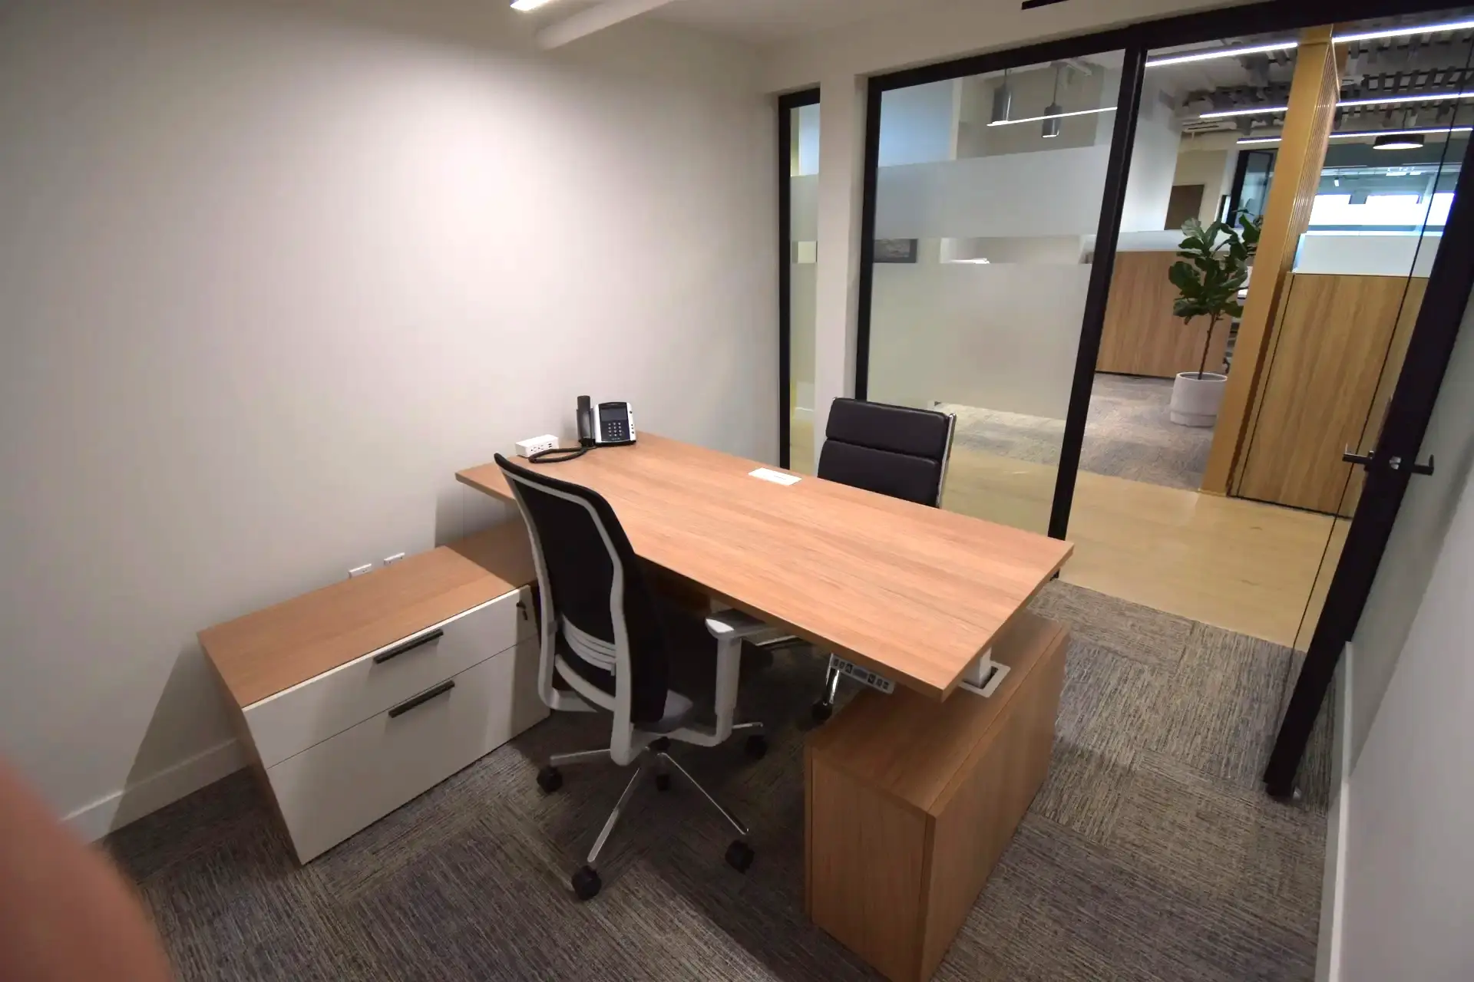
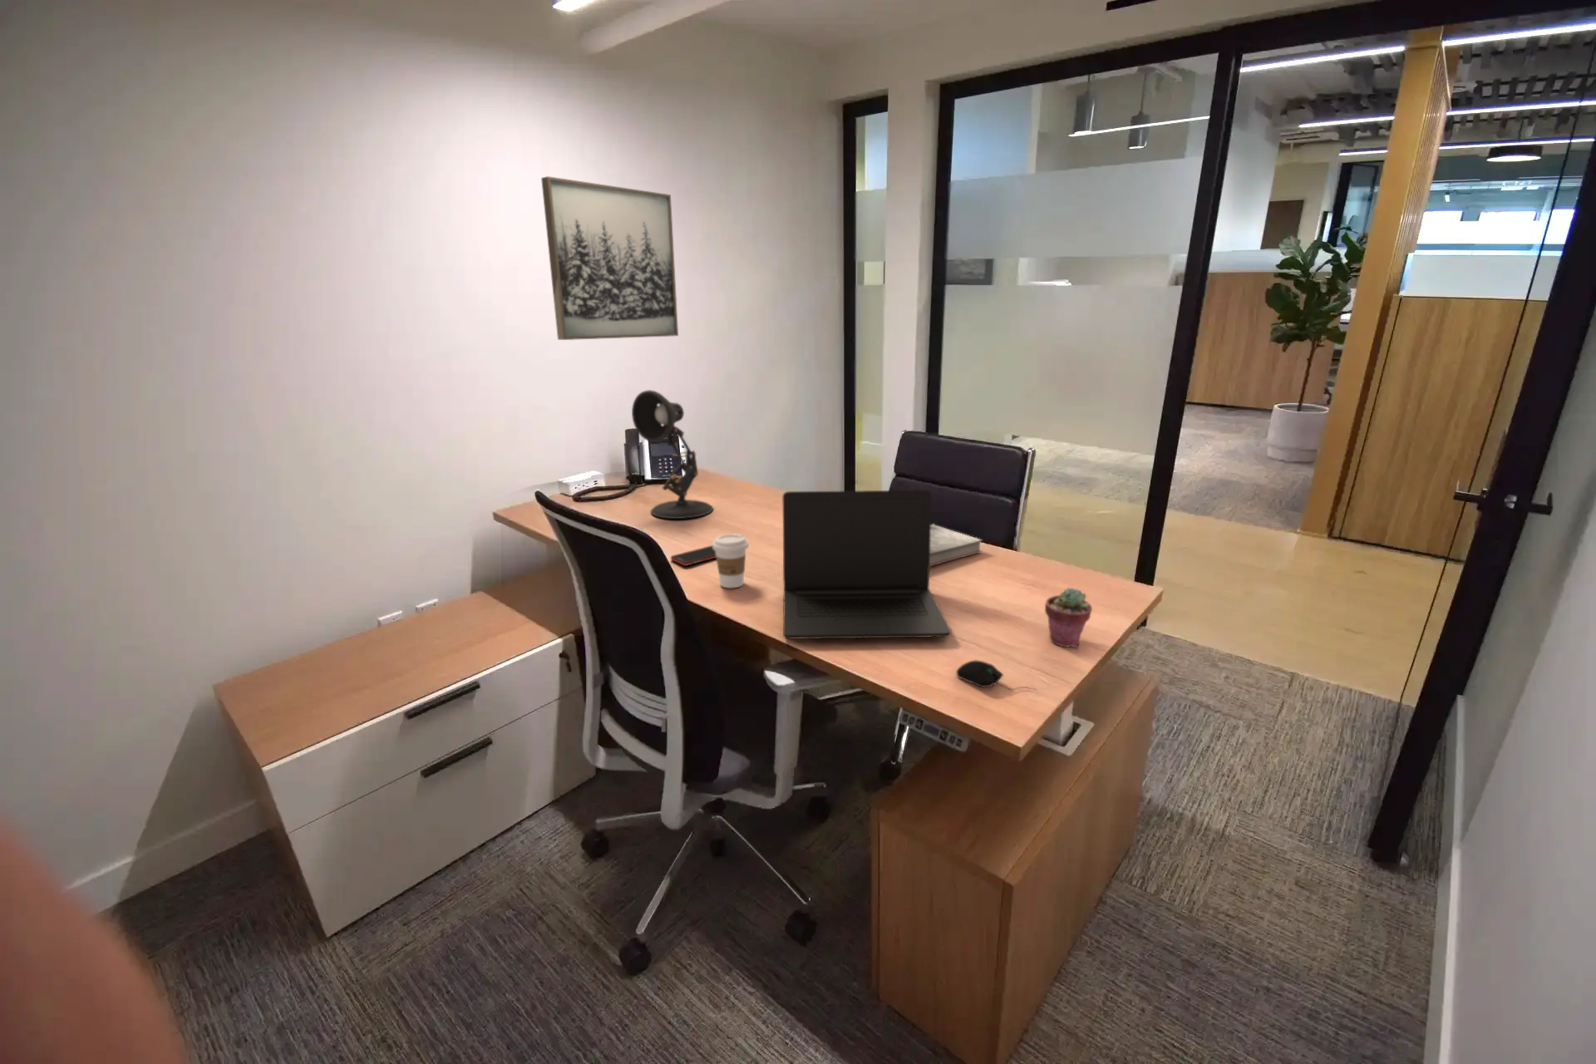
+ wall art [540,176,679,341]
+ coffee cup [711,533,749,589]
+ laptop [783,489,952,640]
+ desk lamp [631,390,714,519]
+ potted succulent [1044,587,1094,648]
+ cell phone [670,544,716,566]
+ computer mouse [956,659,1038,691]
+ book [930,522,983,566]
